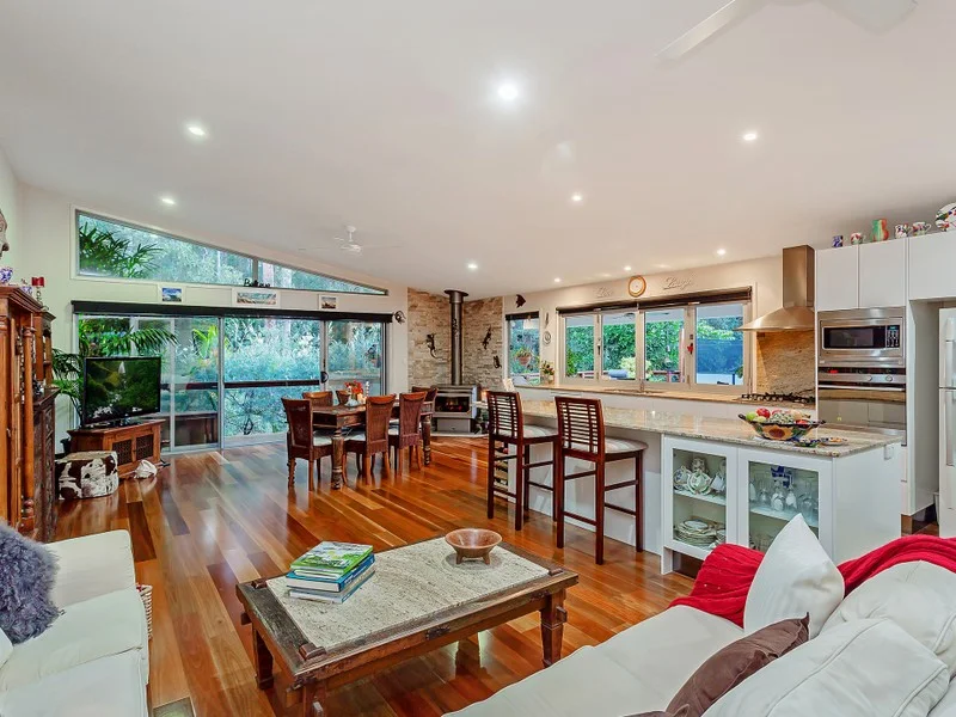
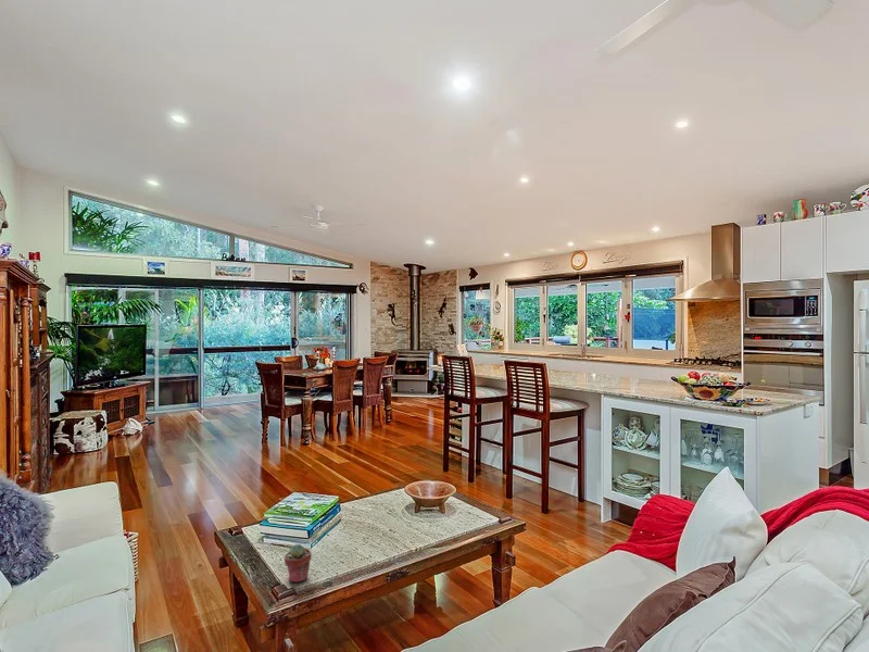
+ potted succulent [284,543,313,584]
